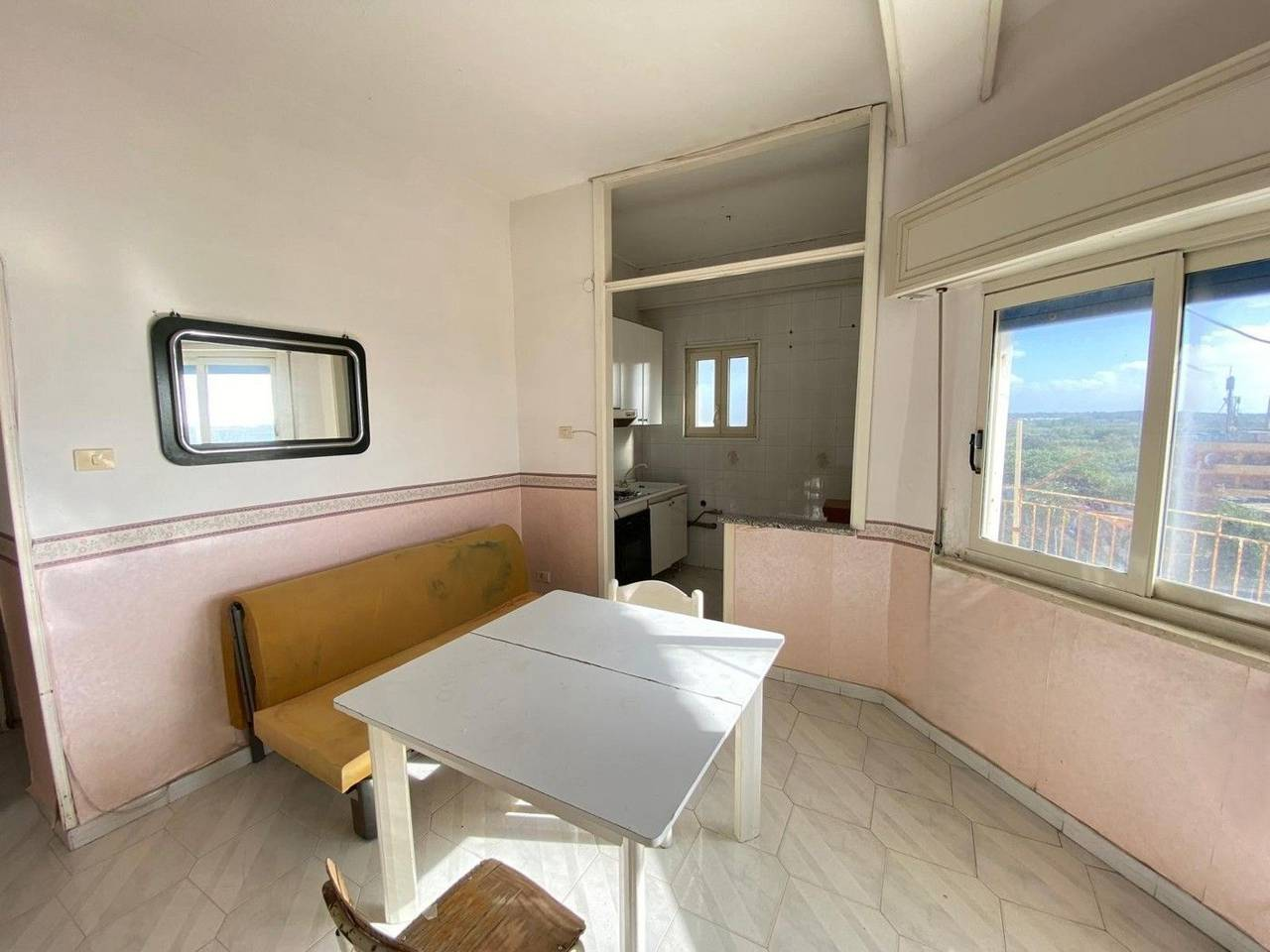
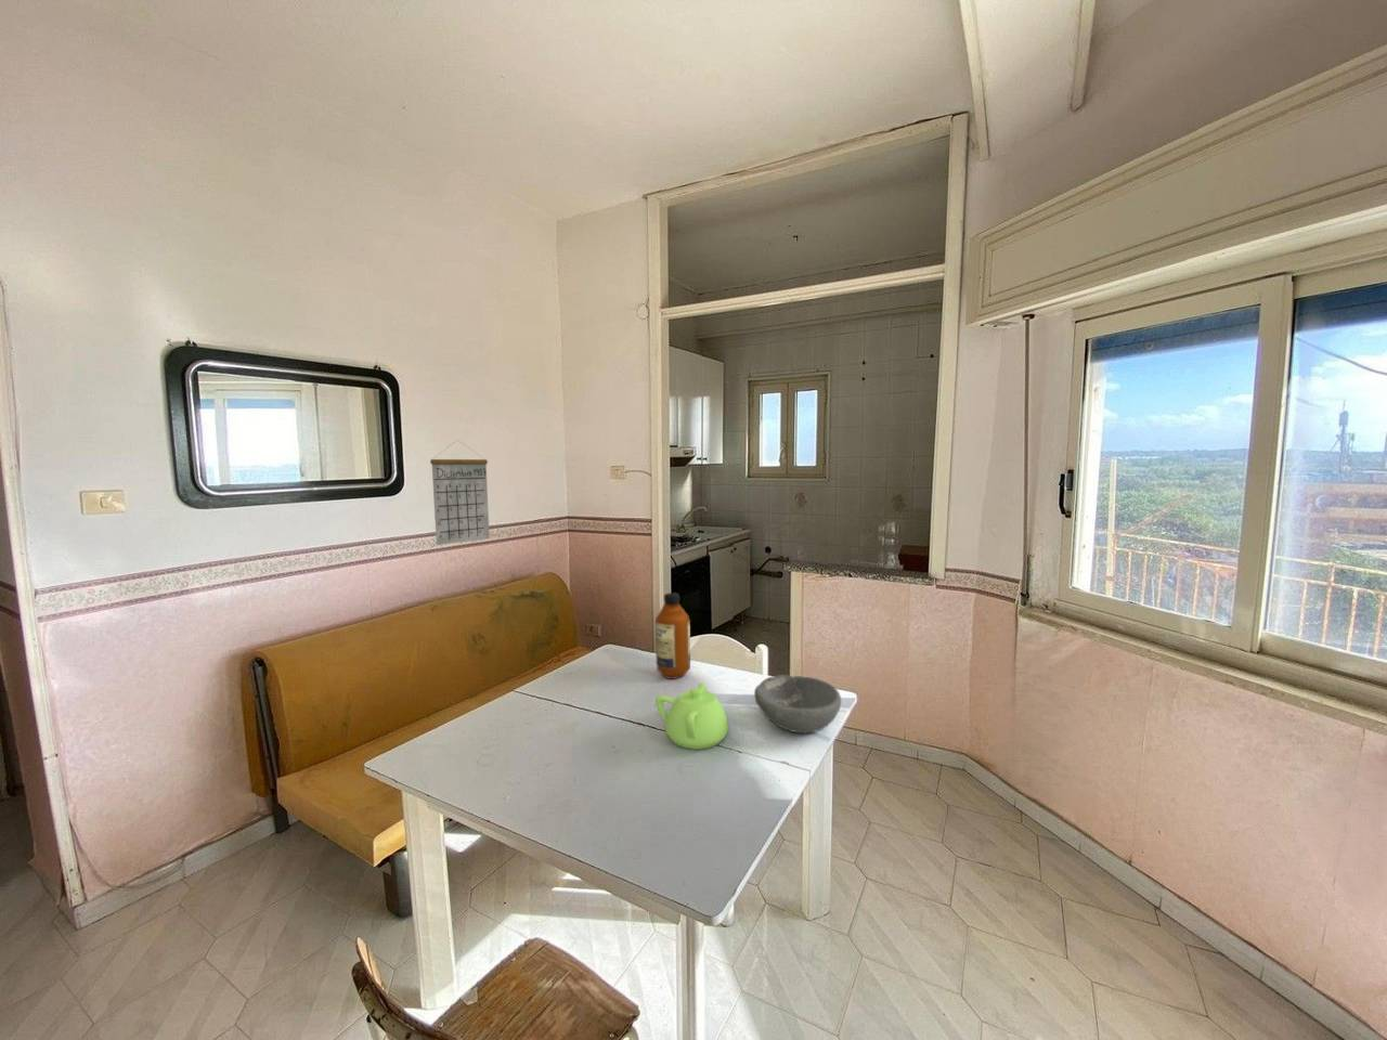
+ bowl [754,674,842,733]
+ calendar [429,439,490,546]
+ bottle [654,591,691,681]
+ teapot [654,682,730,751]
